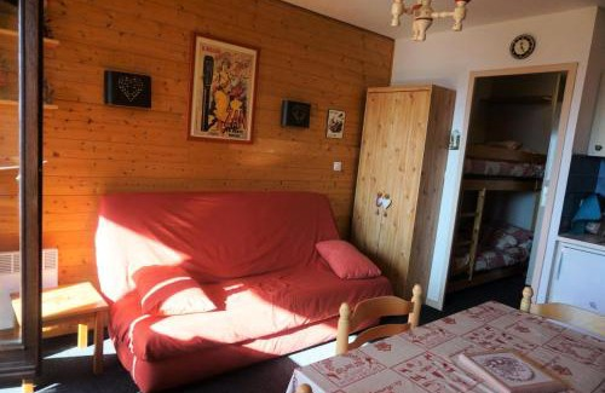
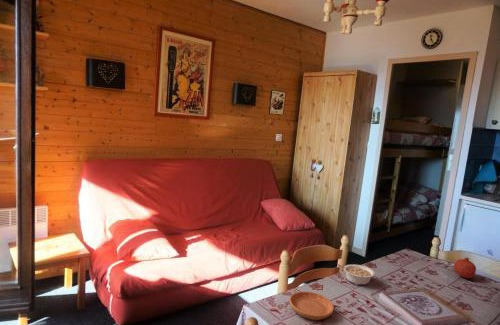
+ saucer [289,290,335,321]
+ legume [337,263,376,286]
+ fruit [453,256,477,279]
